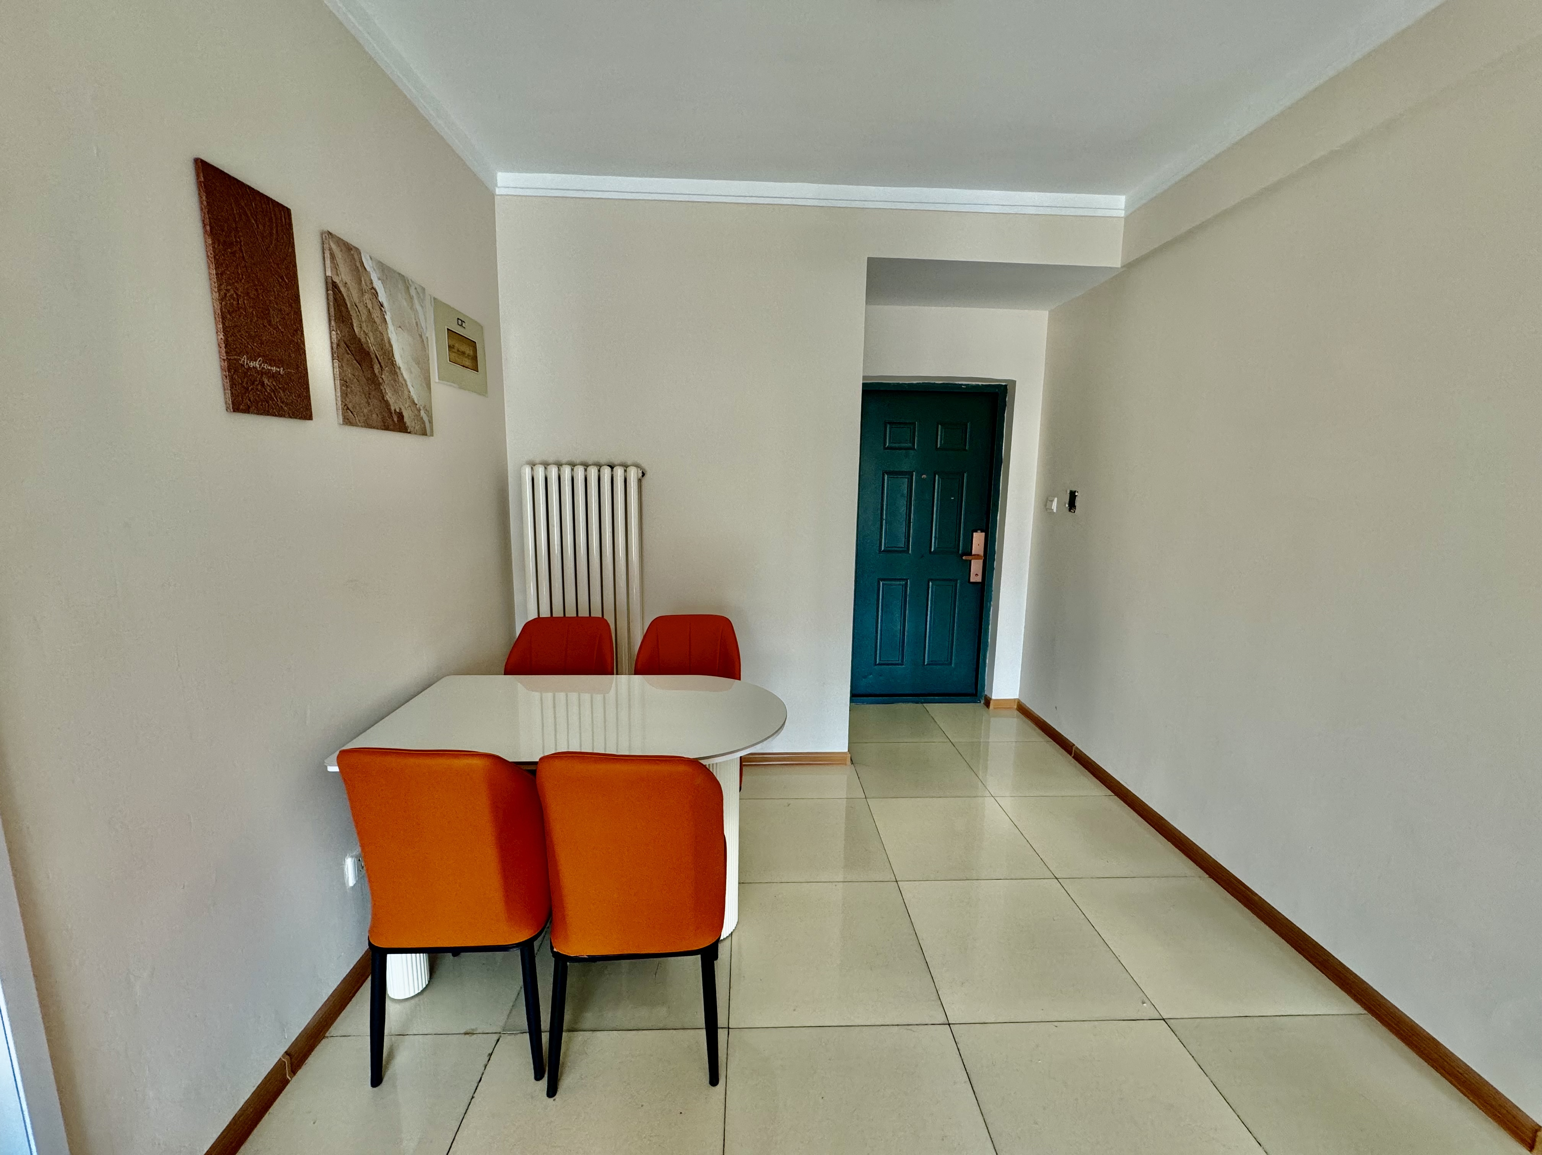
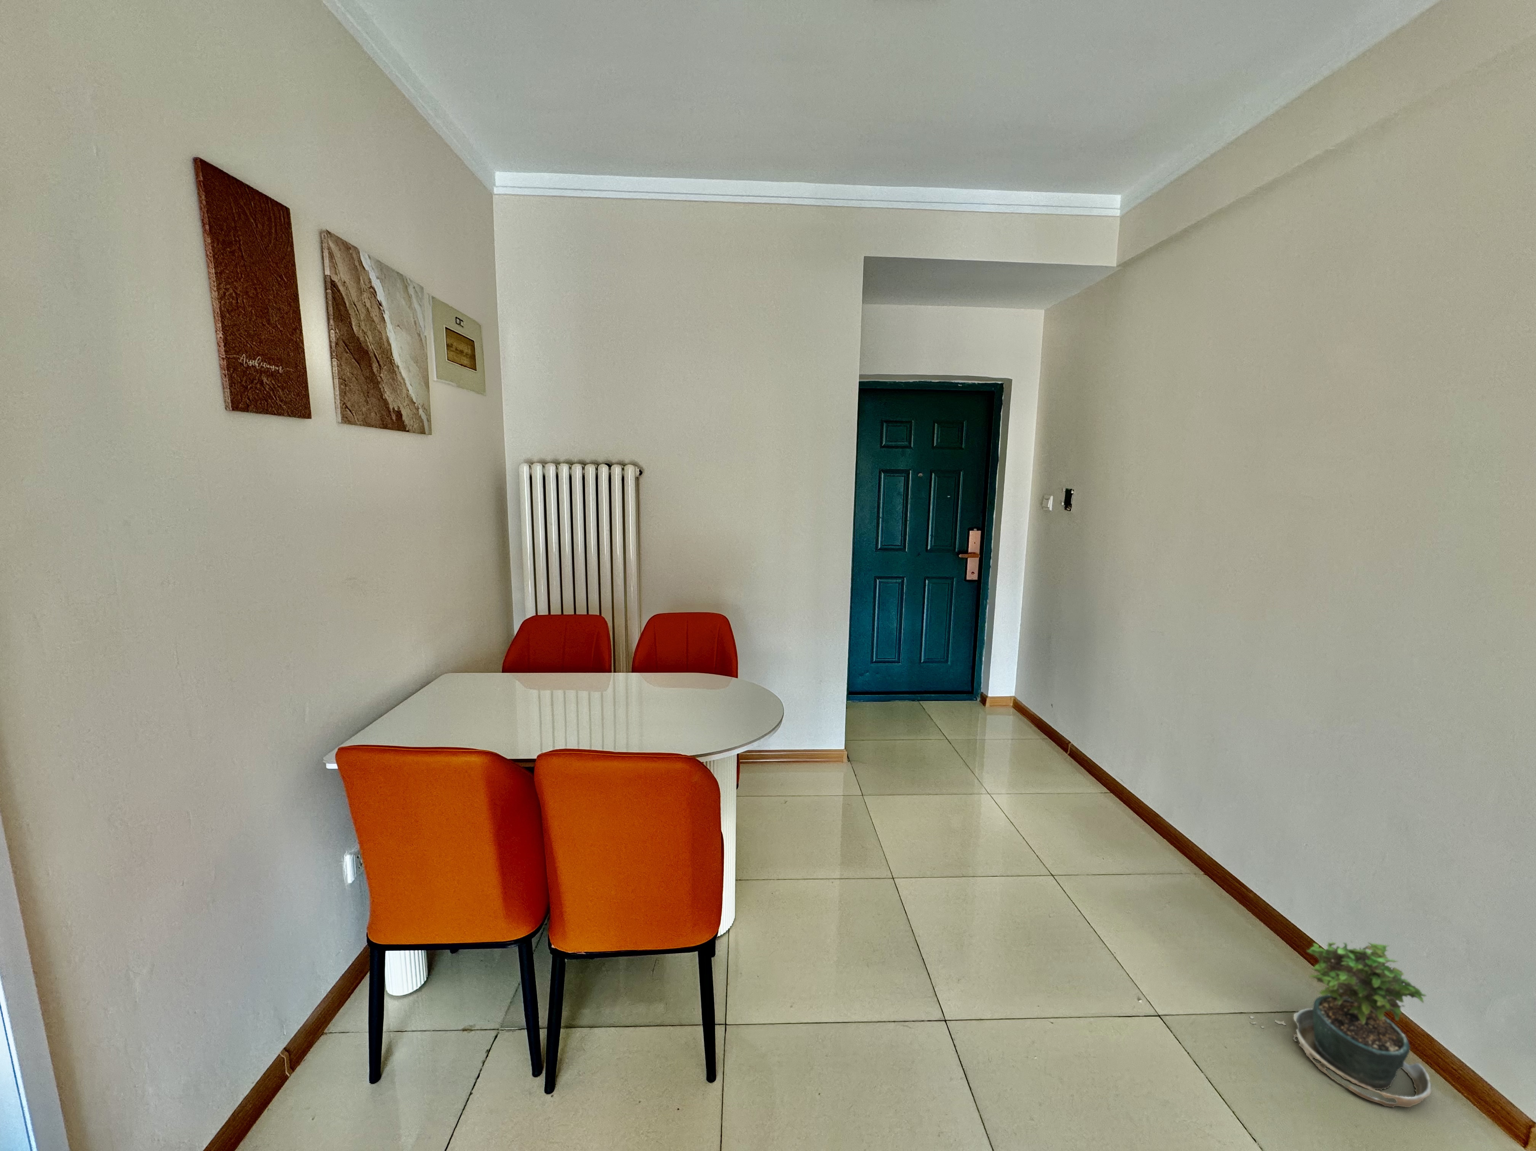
+ potted plant [1249,941,1432,1107]
